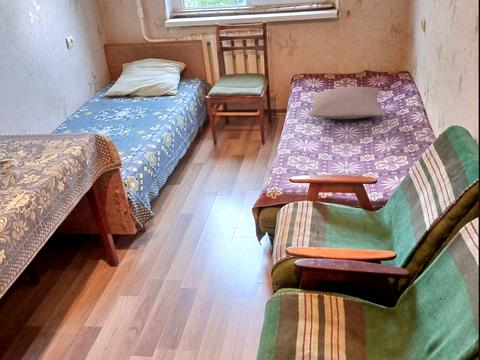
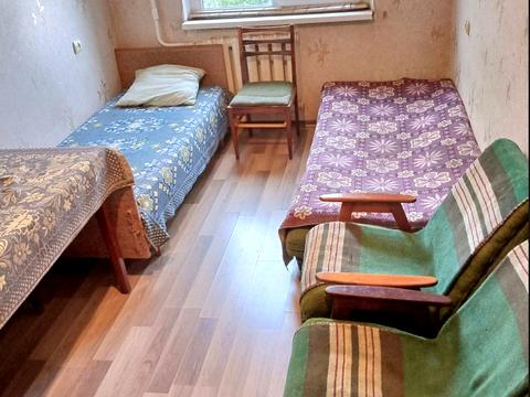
- pillow [308,86,385,120]
